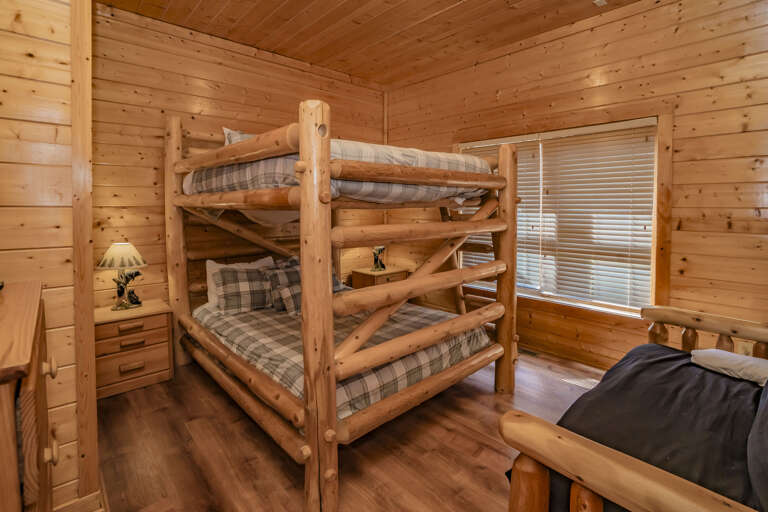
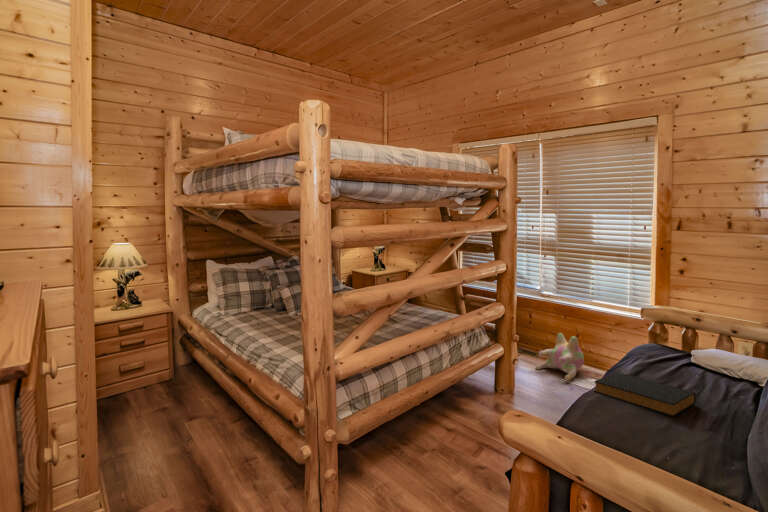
+ plush toy [535,332,585,382]
+ hardback book [593,371,697,418]
